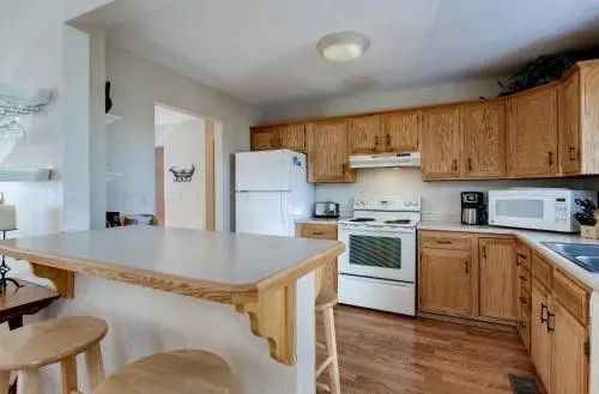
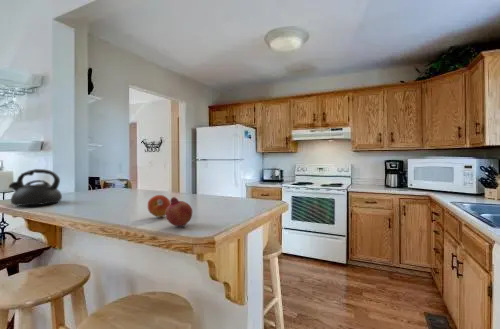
+ teapot [8,168,63,207]
+ fruit [147,194,171,218]
+ fruit [165,196,193,227]
